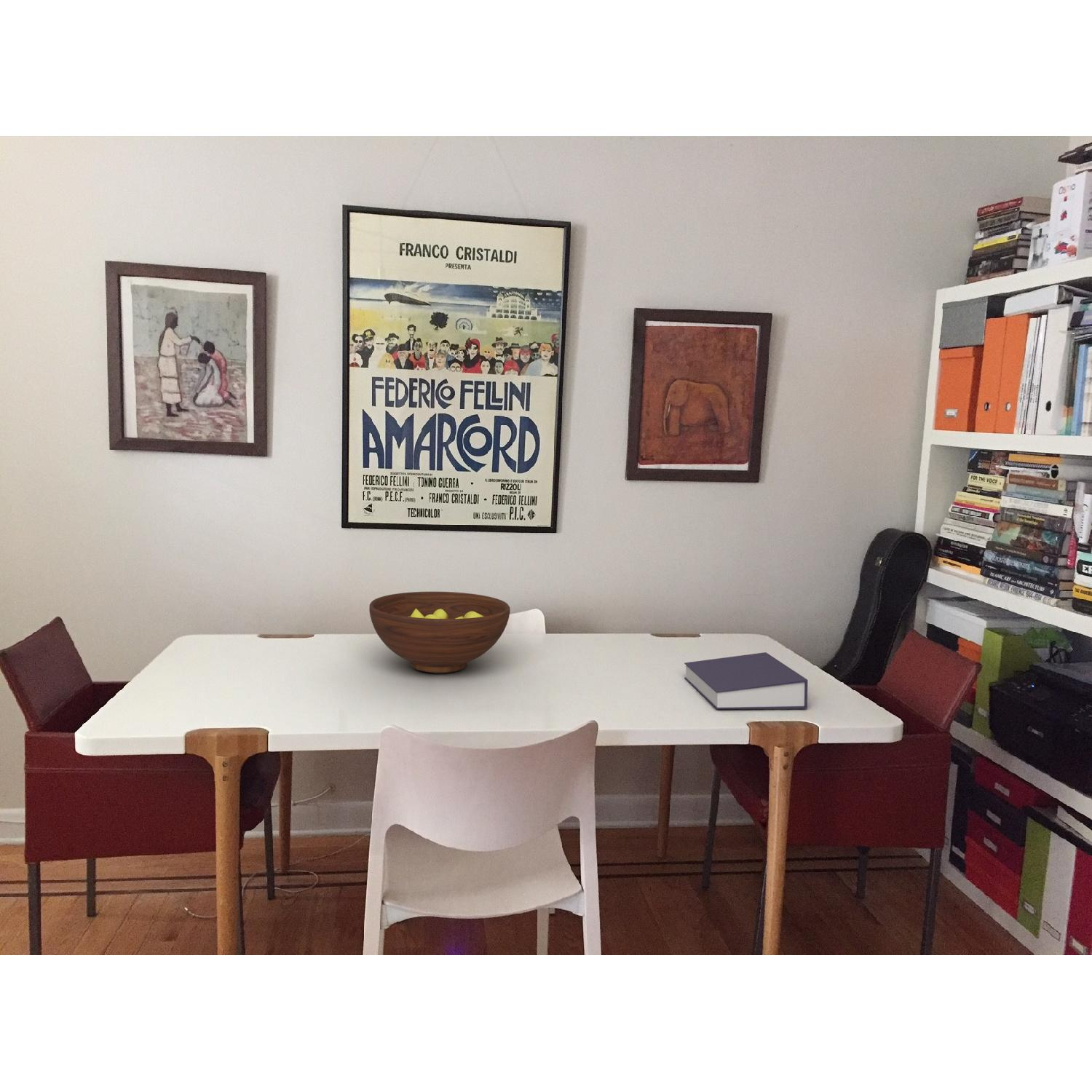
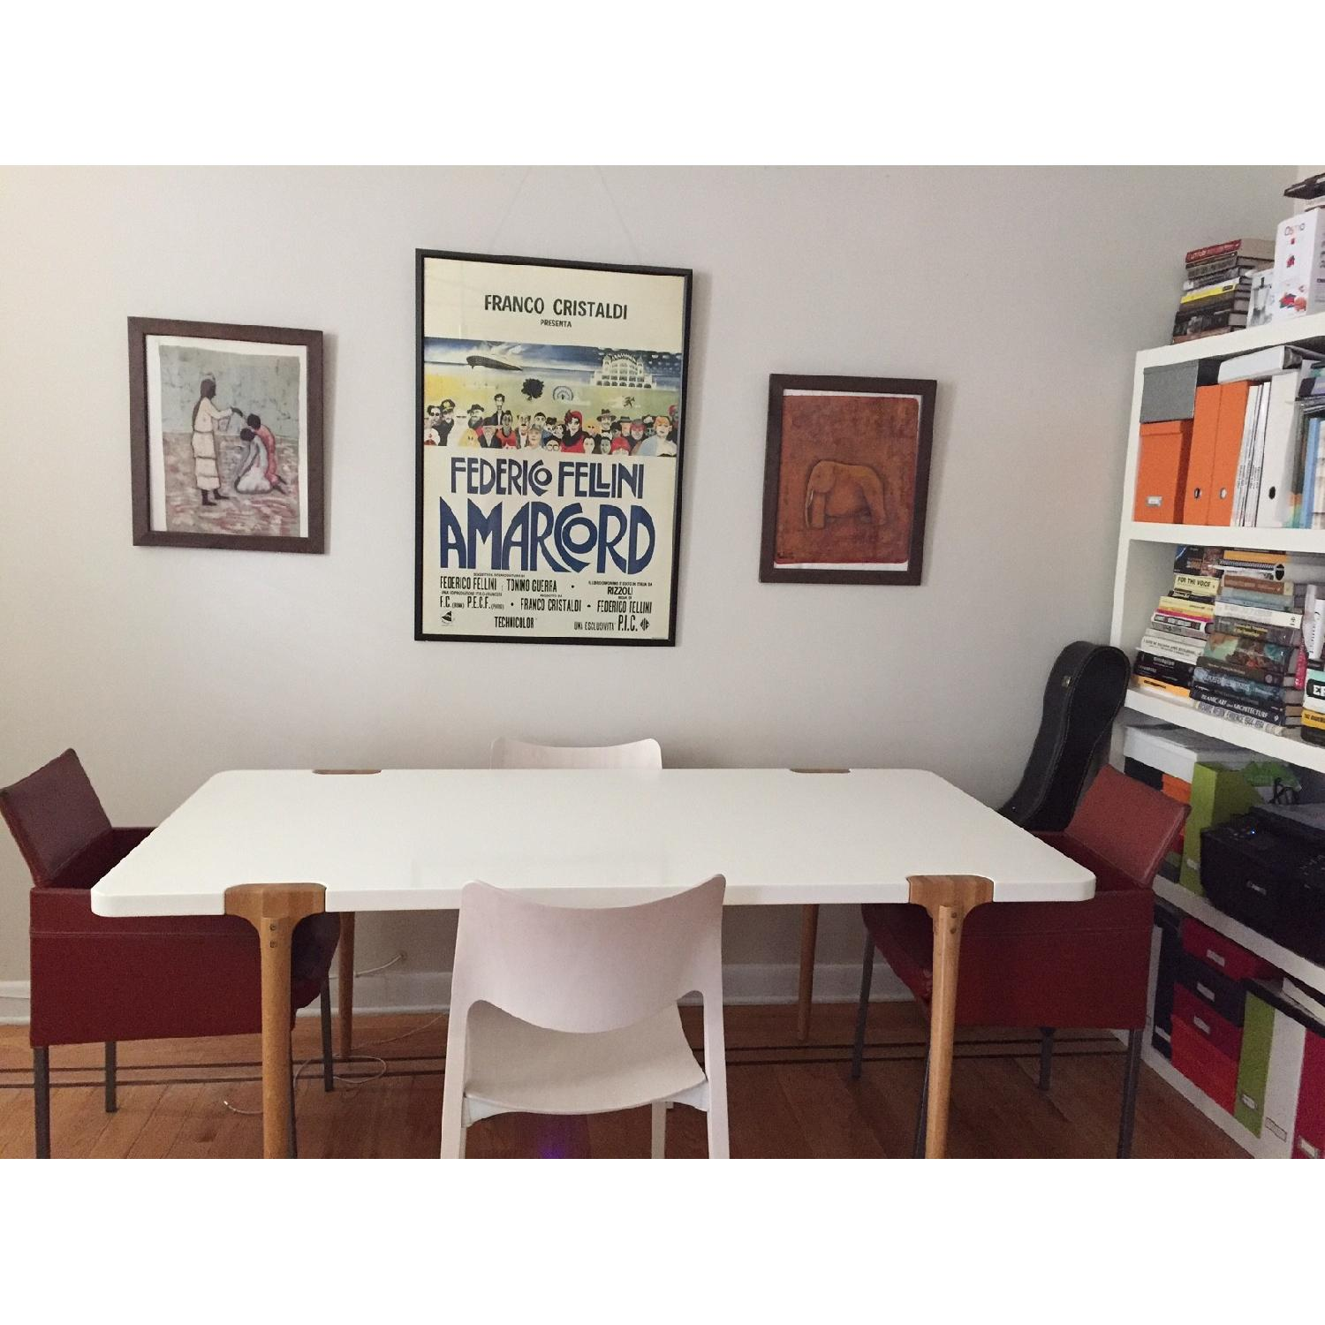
- book [684,652,809,710]
- fruit bowl [368,591,511,673]
